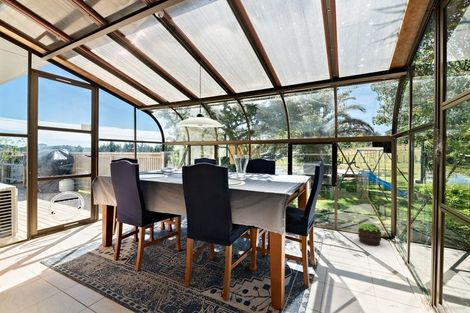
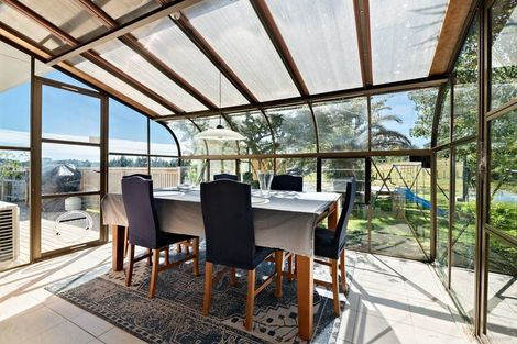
- potted plant [357,223,383,247]
